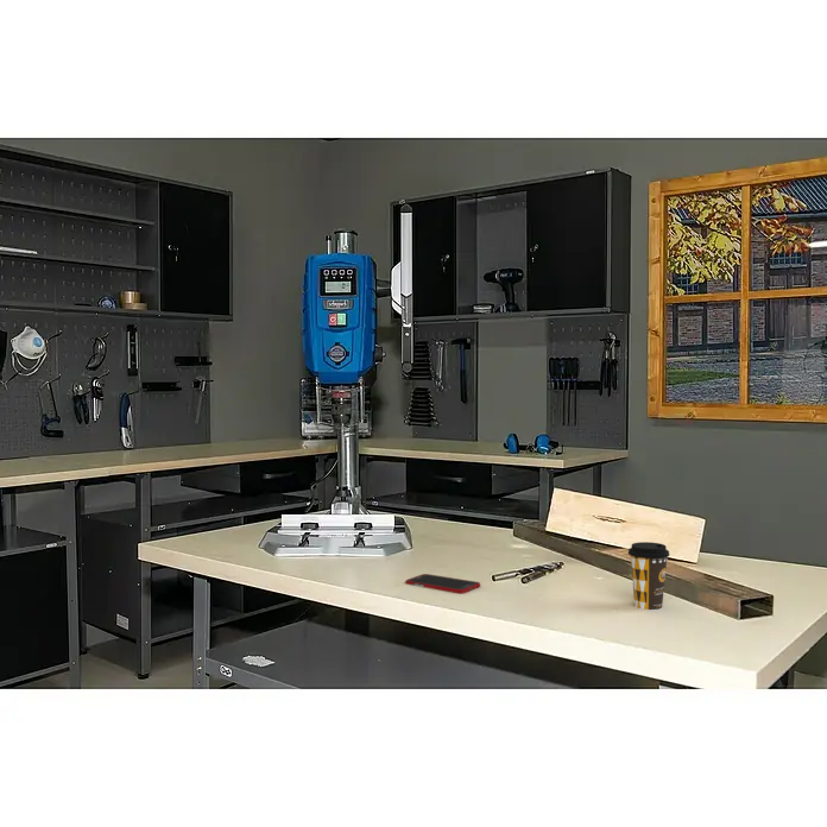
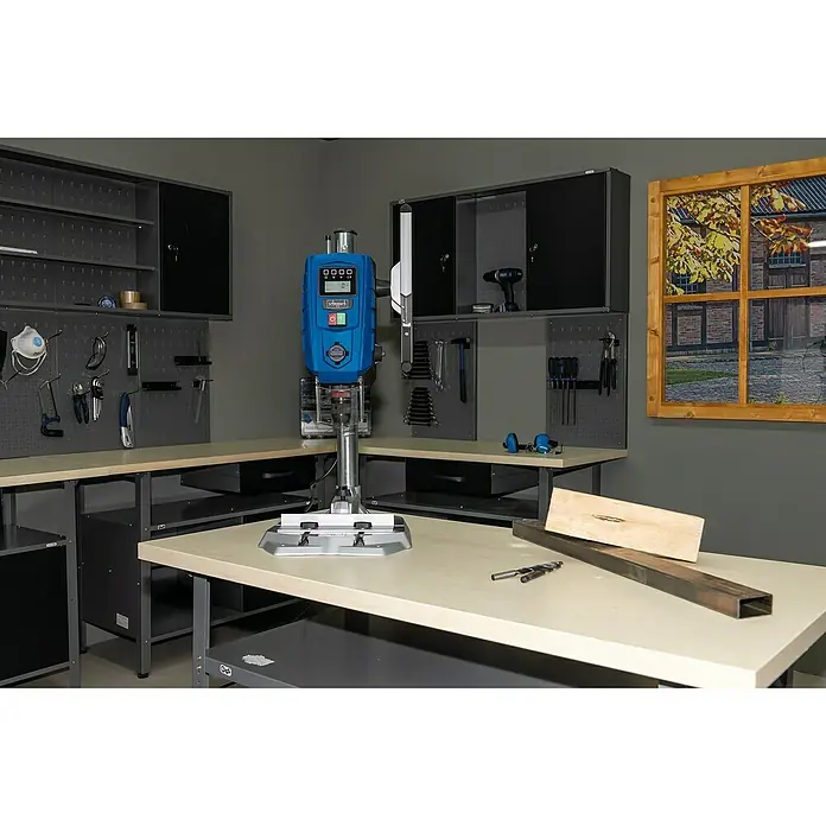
- coffee cup [627,541,670,612]
- cell phone [404,573,481,595]
